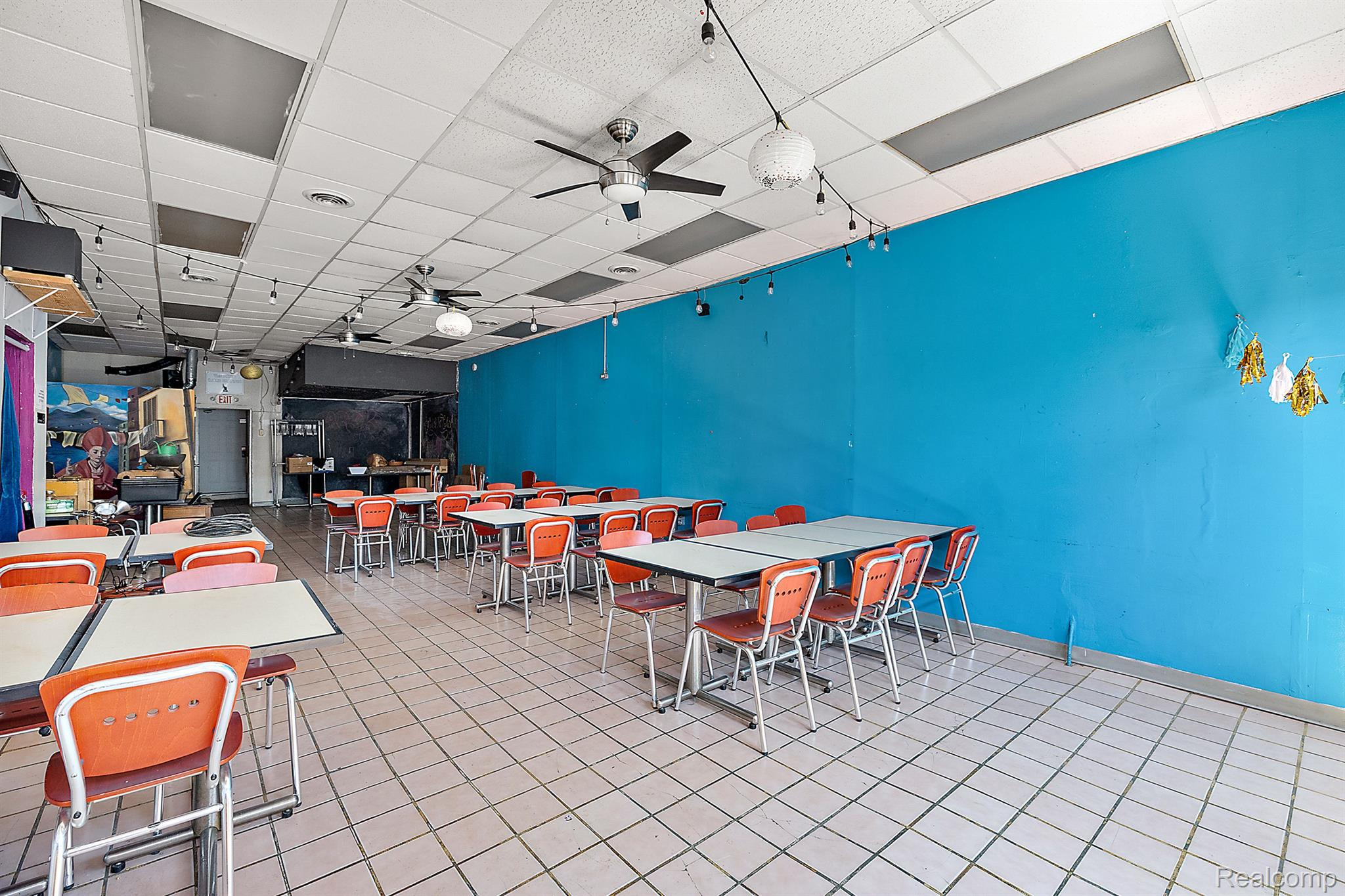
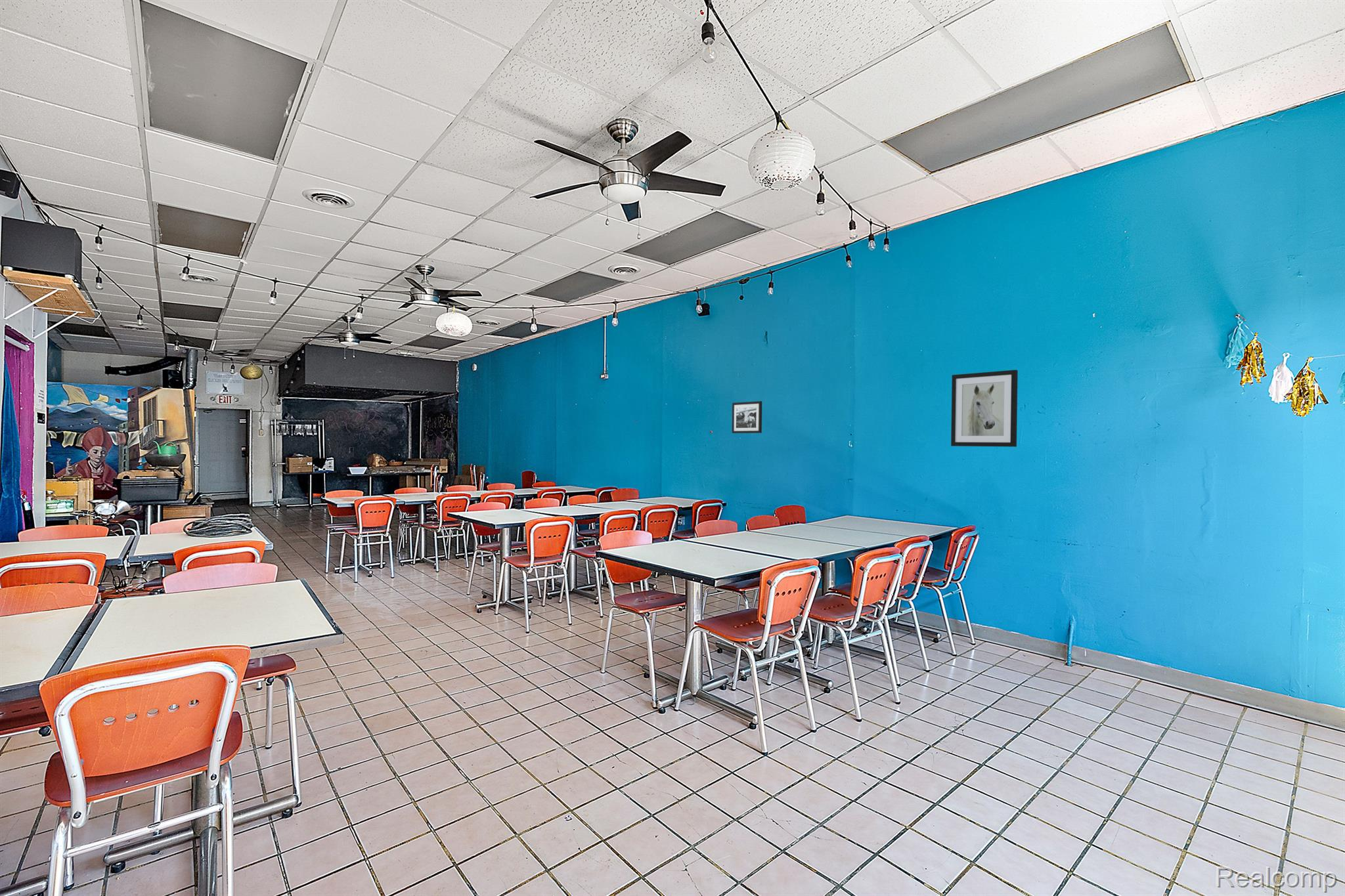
+ picture frame [732,400,762,434]
+ wall art [950,369,1019,448]
